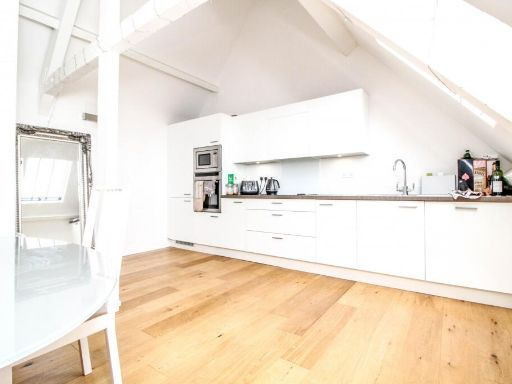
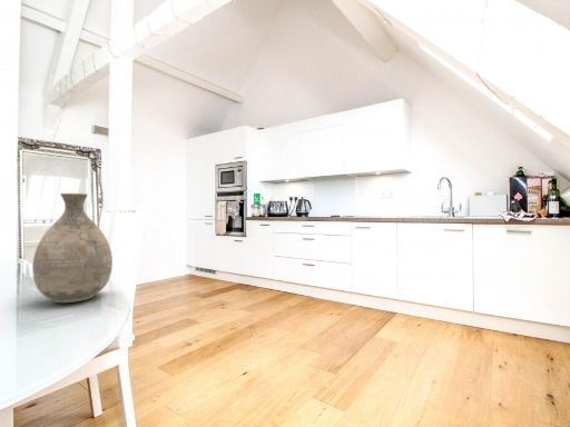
+ vase [31,192,114,304]
